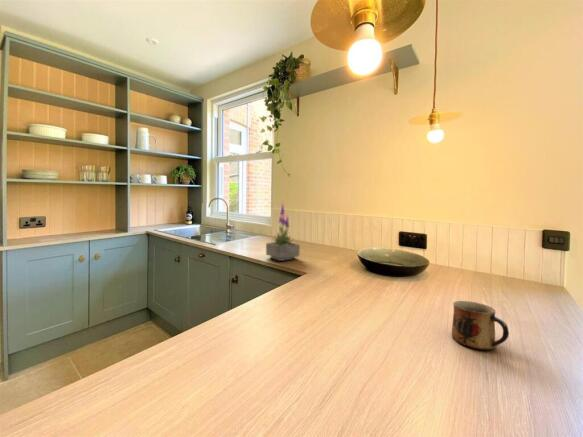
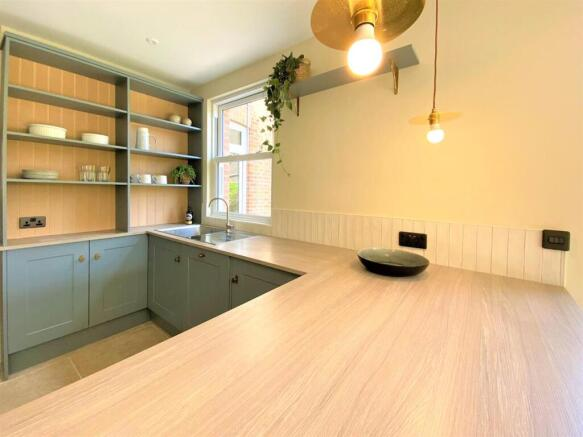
- potted plant [265,200,301,262]
- mug [451,300,510,351]
